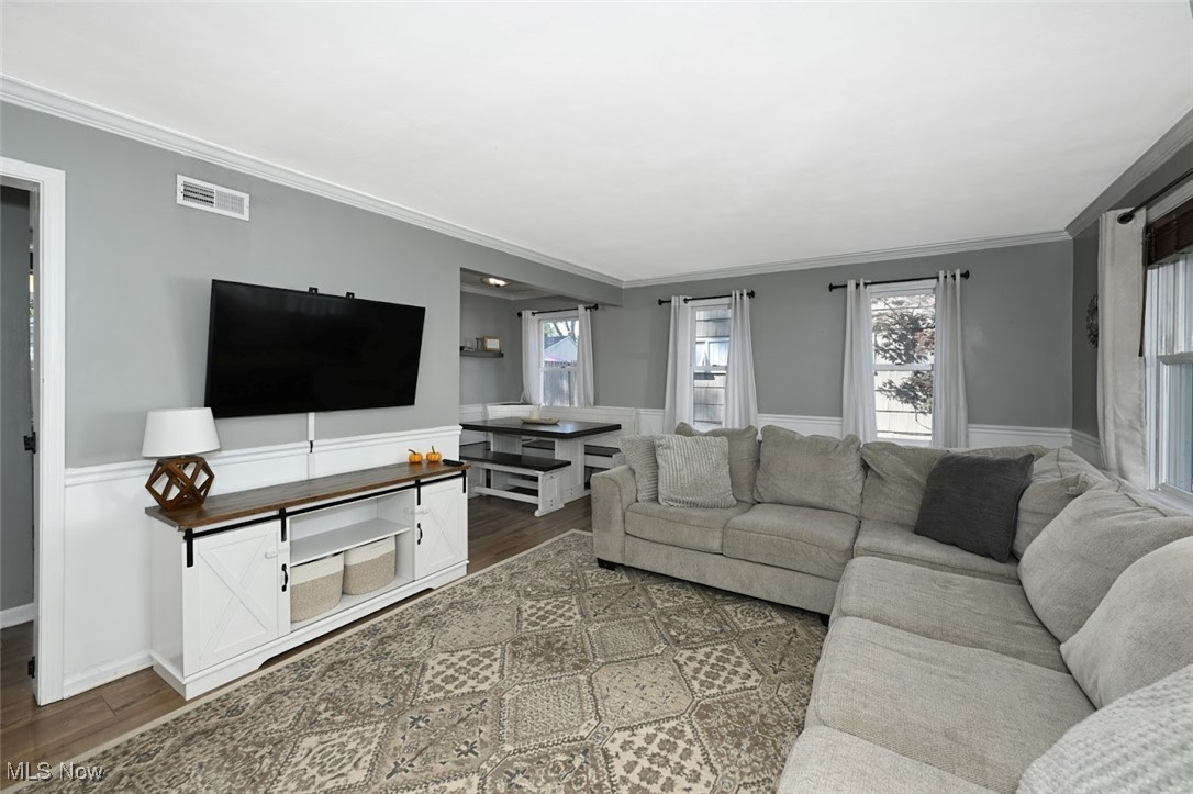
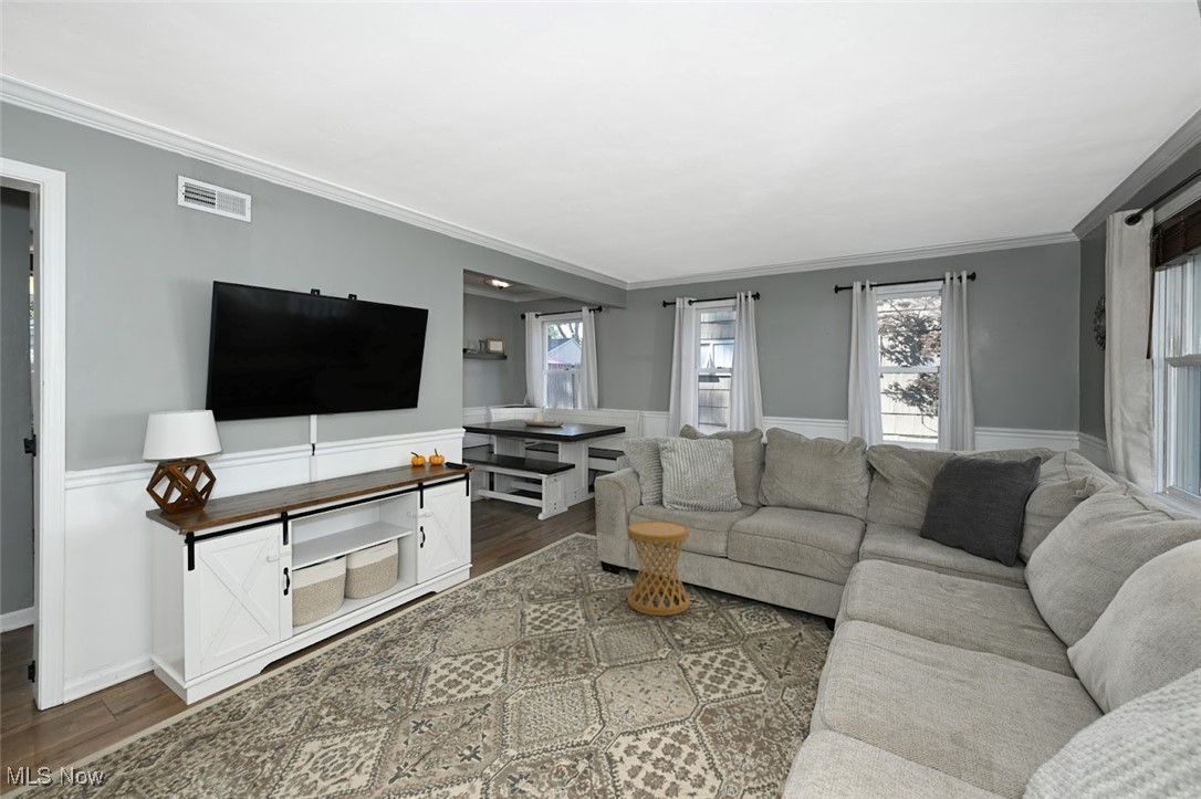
+ side table [626,519,691,617]
